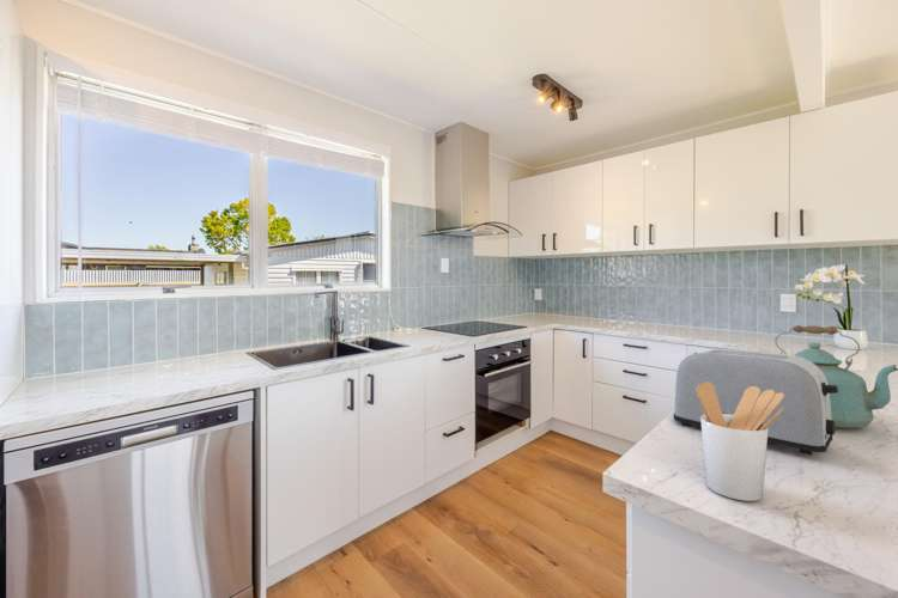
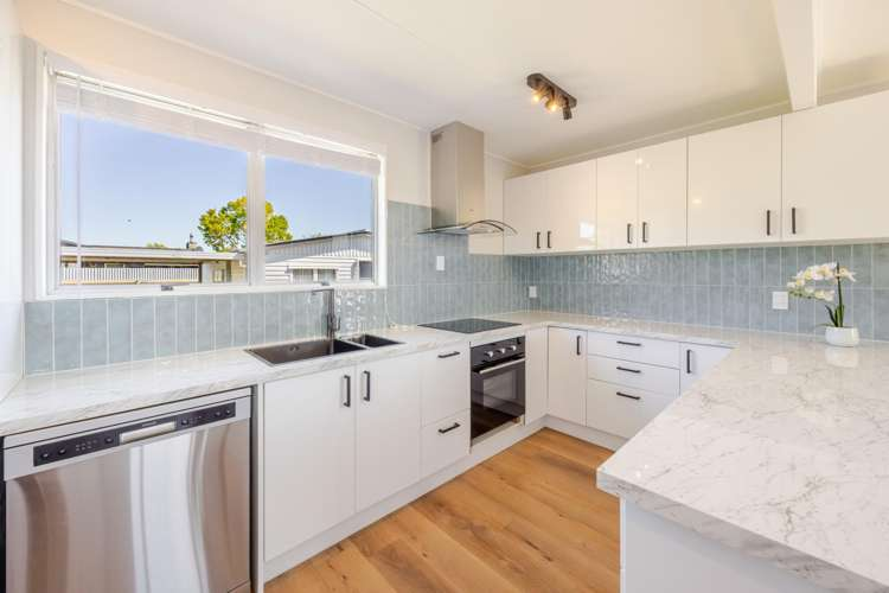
- utensil holder [696,382,784,502]
- kettle [773,324,898,429]
- toaster [673,348,838,457]
